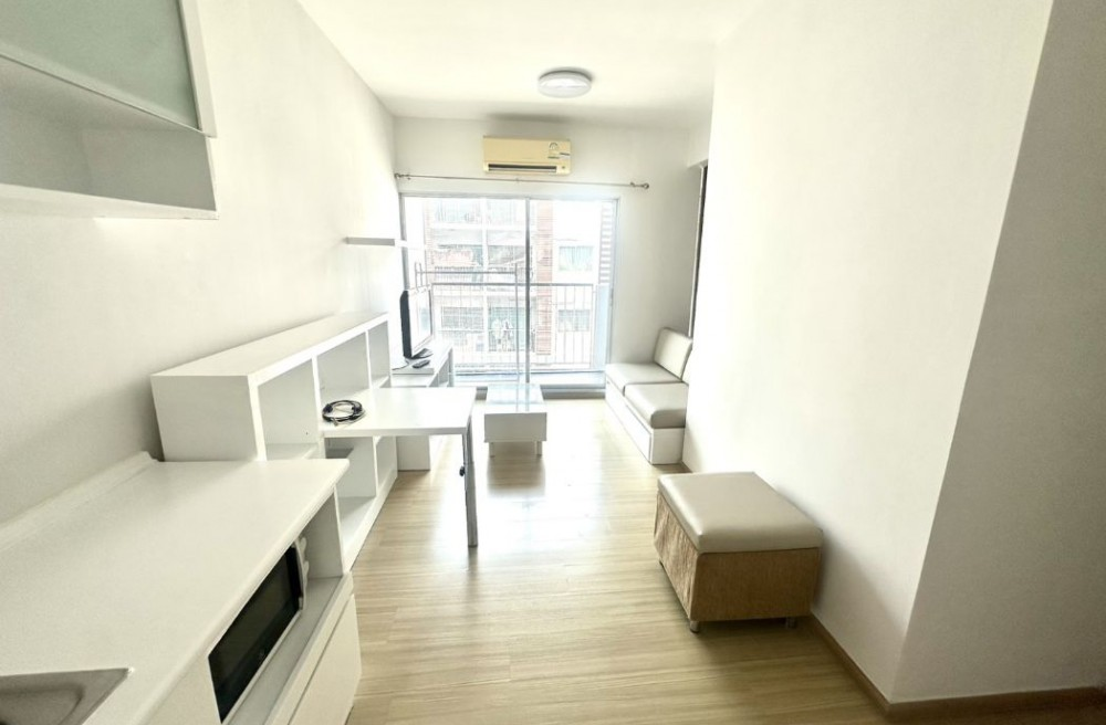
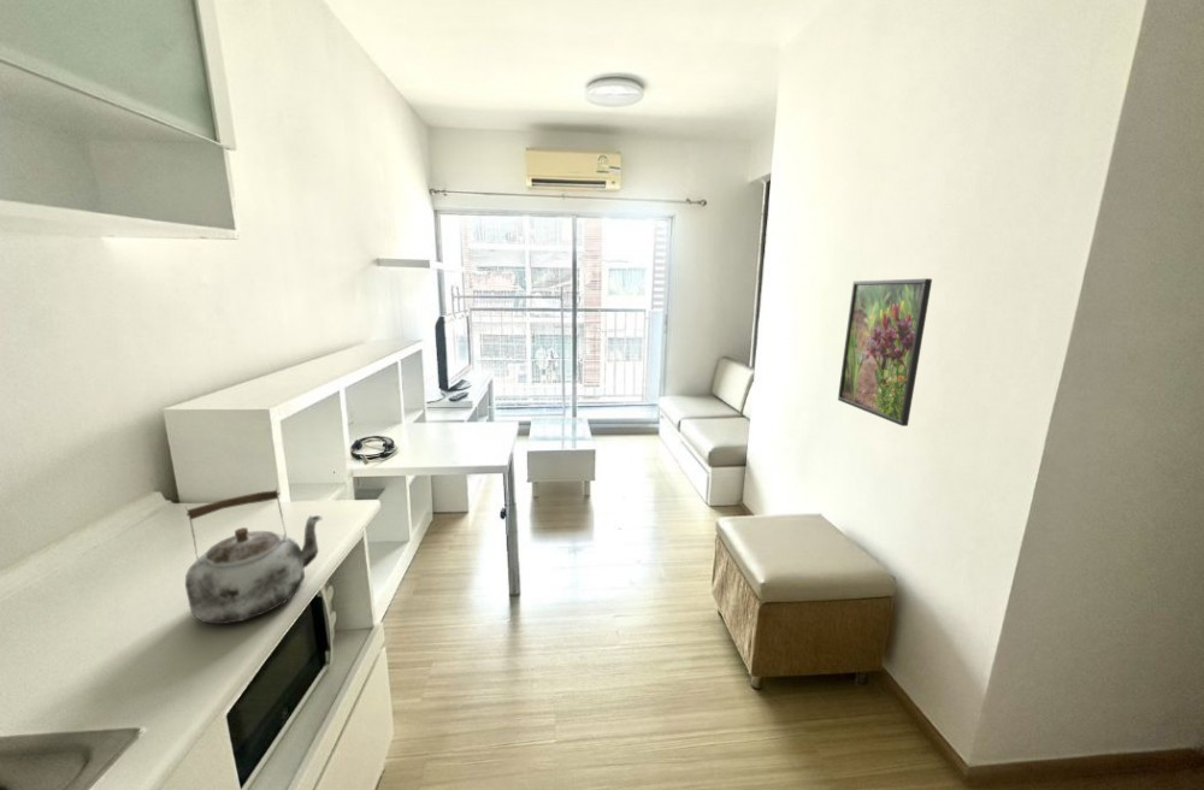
+ kettle [184,487,324,625]
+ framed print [837,277,933,428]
